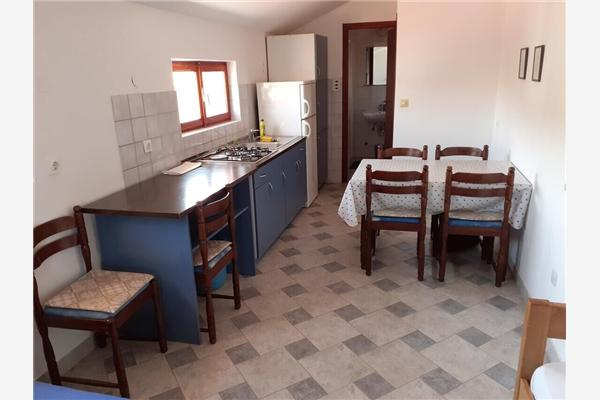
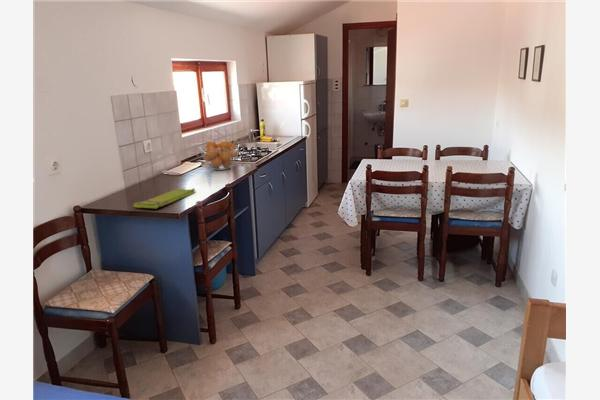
+ dish towel [132,187,196,209]
+ fruit basket [198,139,240,171]
